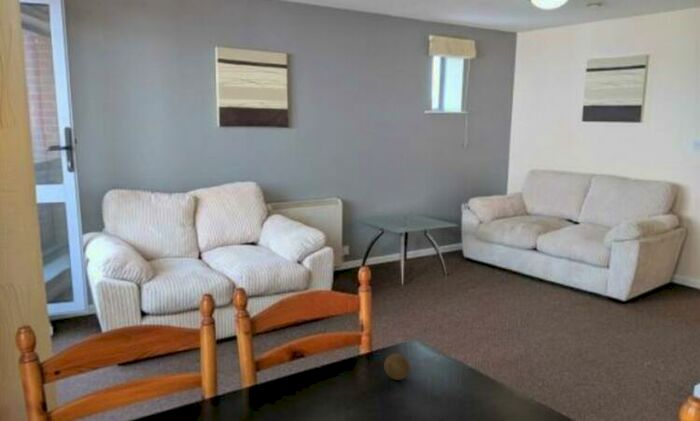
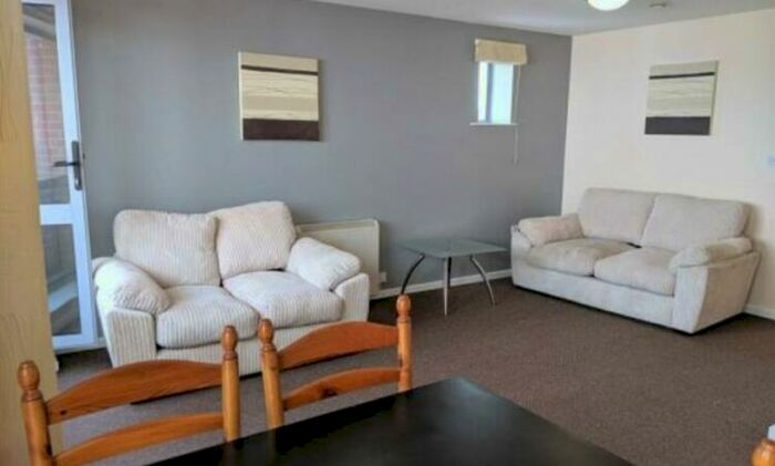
- fruit [383,353,411,381]
